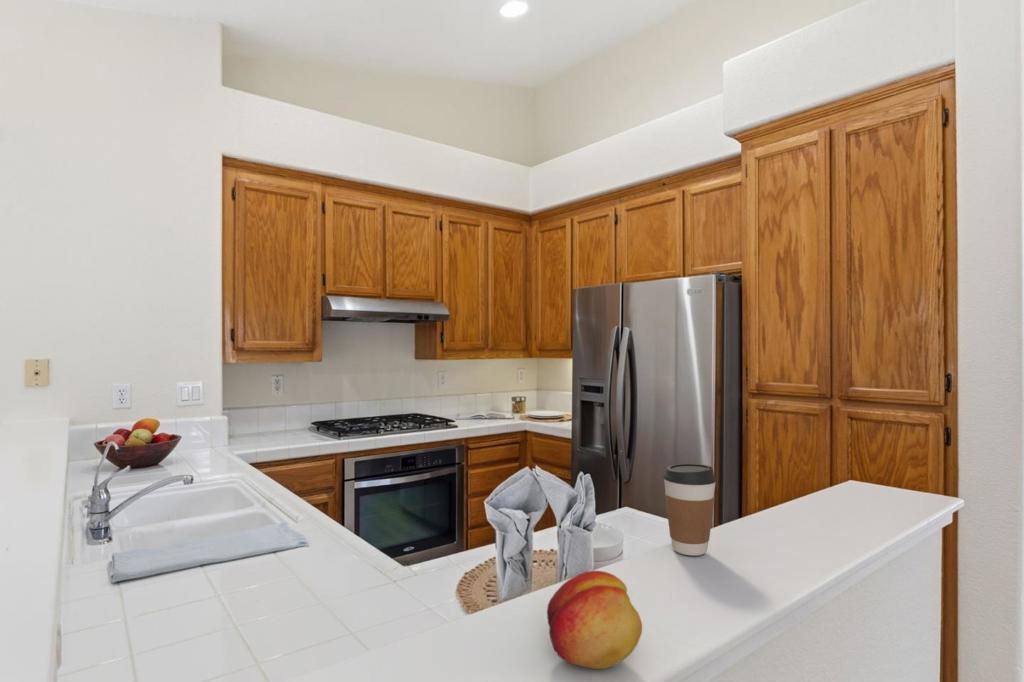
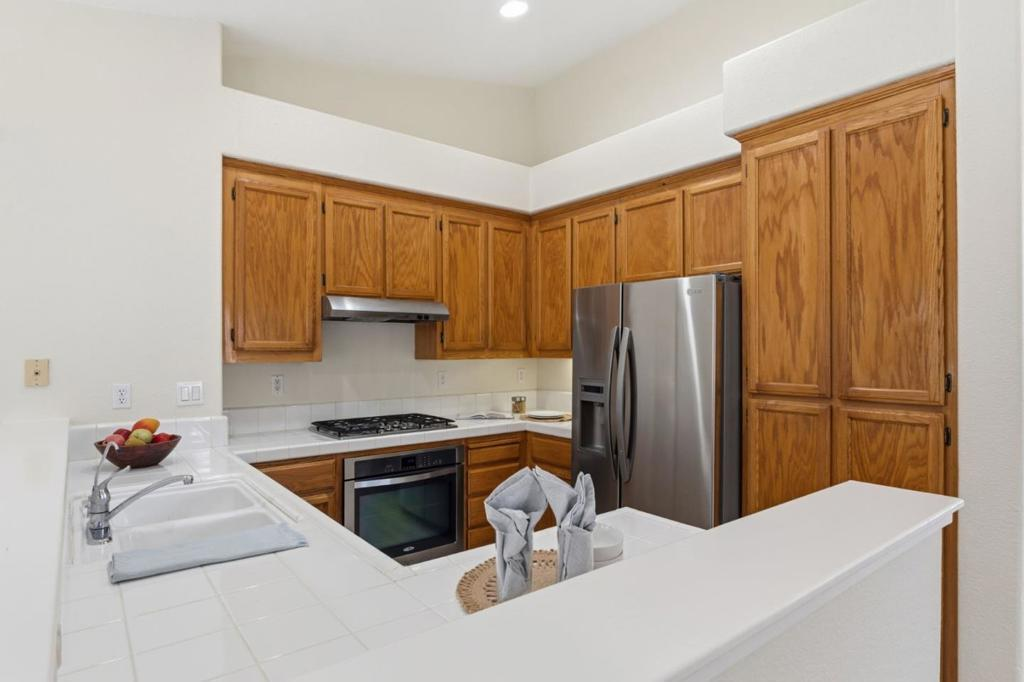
- fruit [546,570,643,670]
- coffee cup [662,463,717,557]
